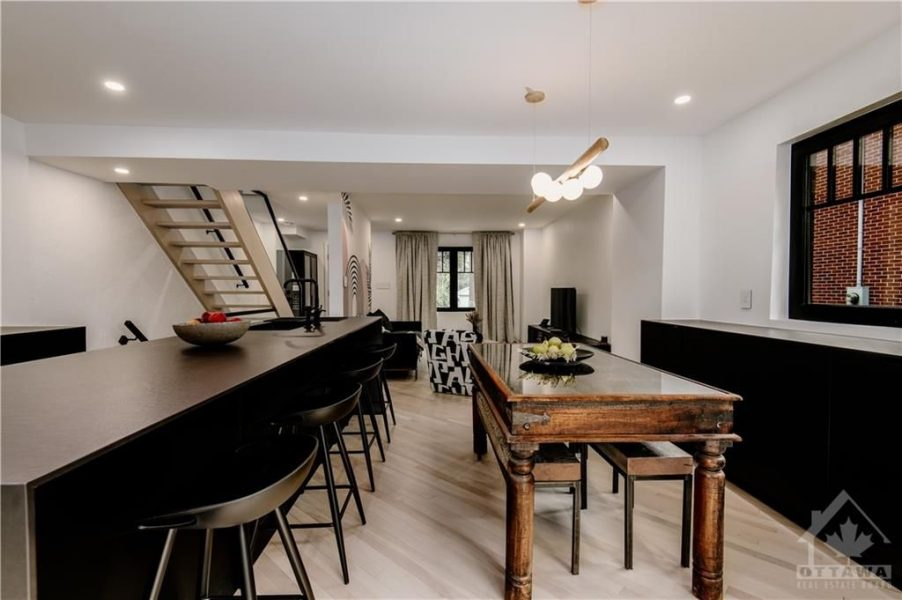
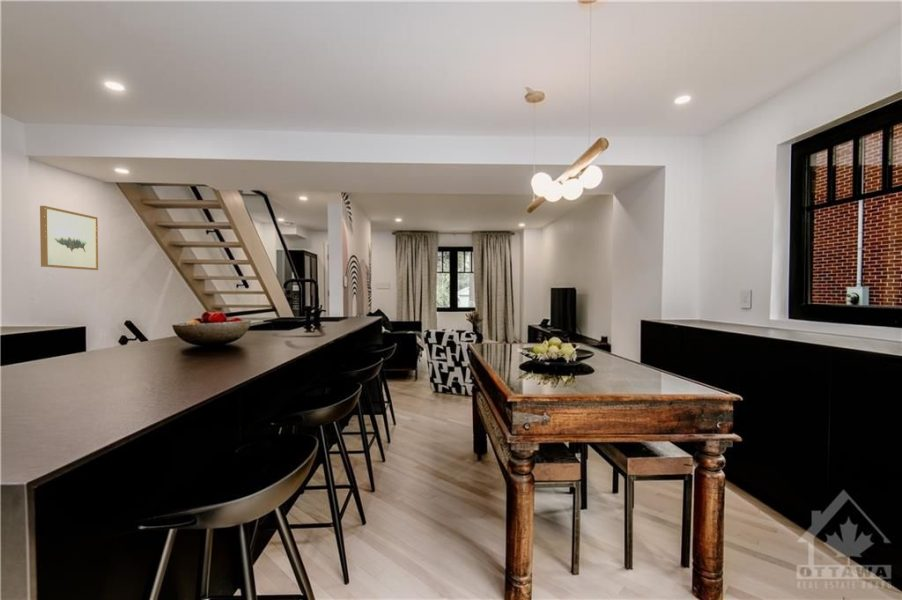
+ wall art [39,205,99,271]
